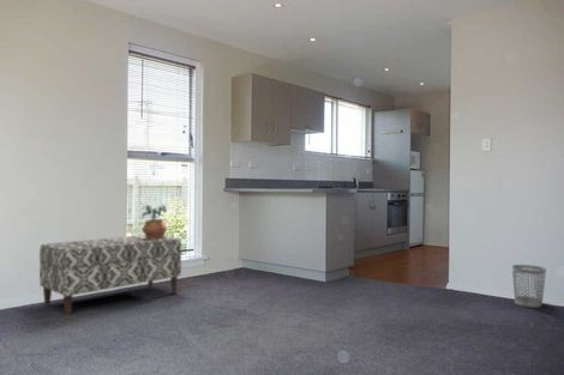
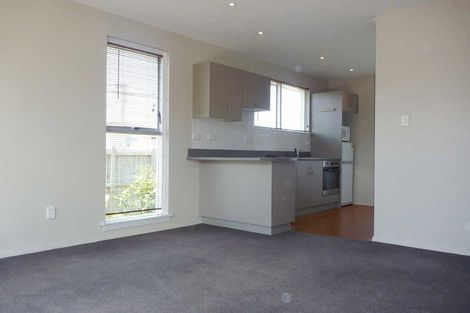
- potted plant [140,202,169,238]
- bench [38,234,182,316]
- wastebasket [511,264,547,308]
